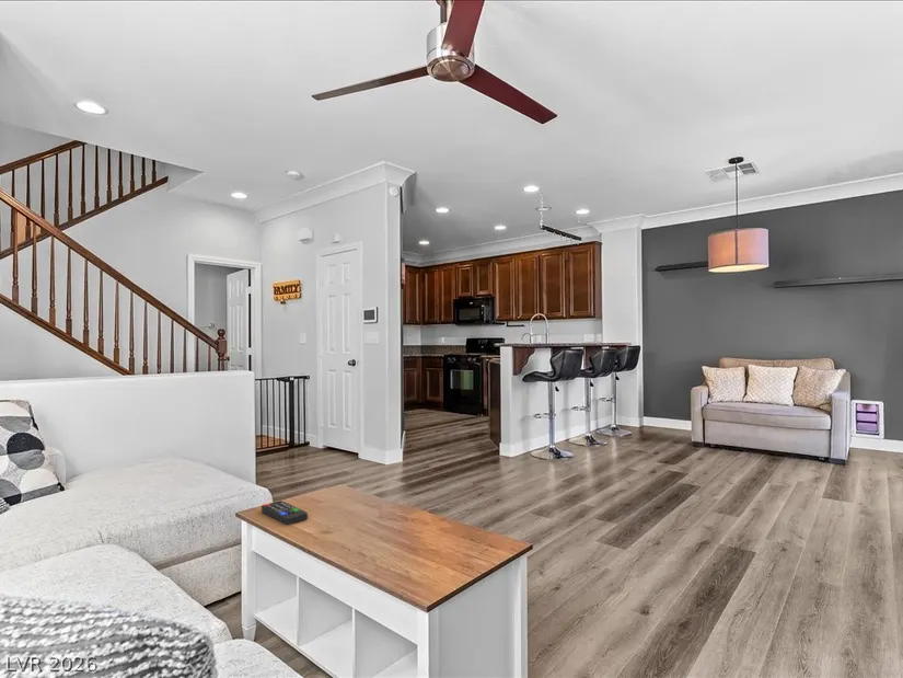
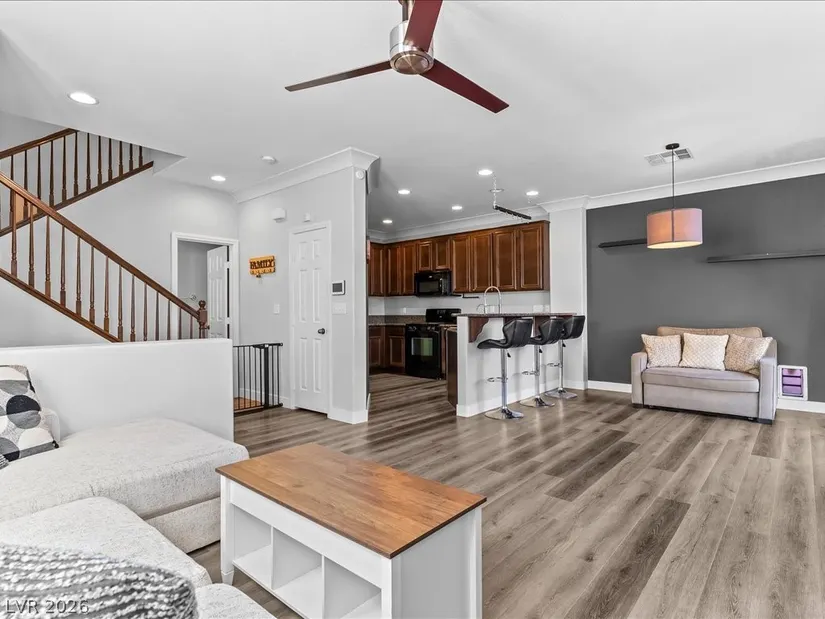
- remote control [261,499,309,526]
